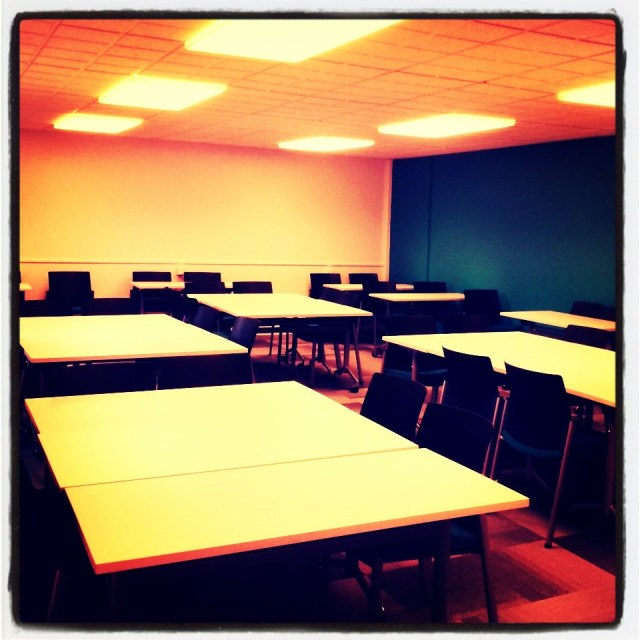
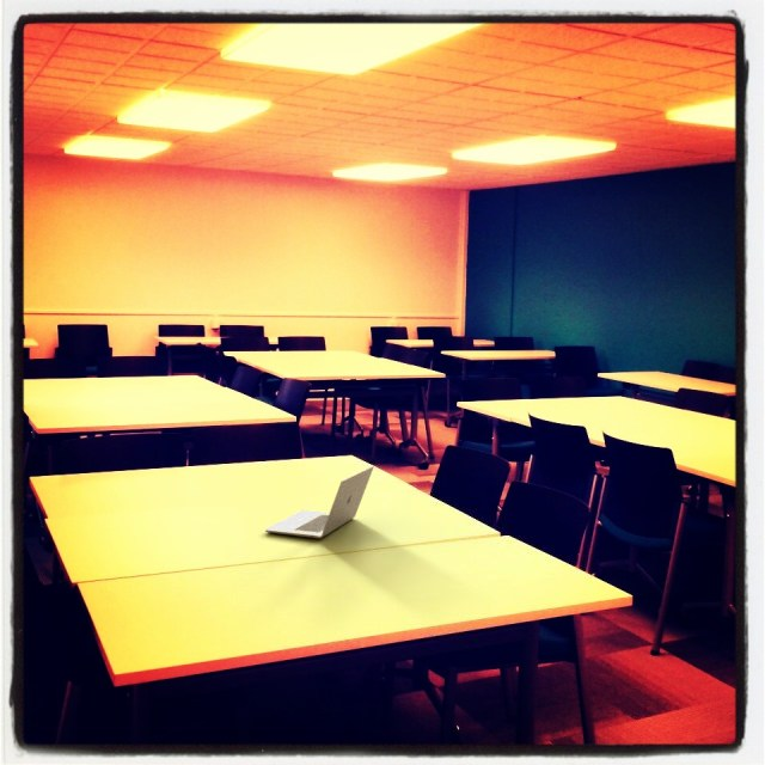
+ laptop [264,465,375,539]
